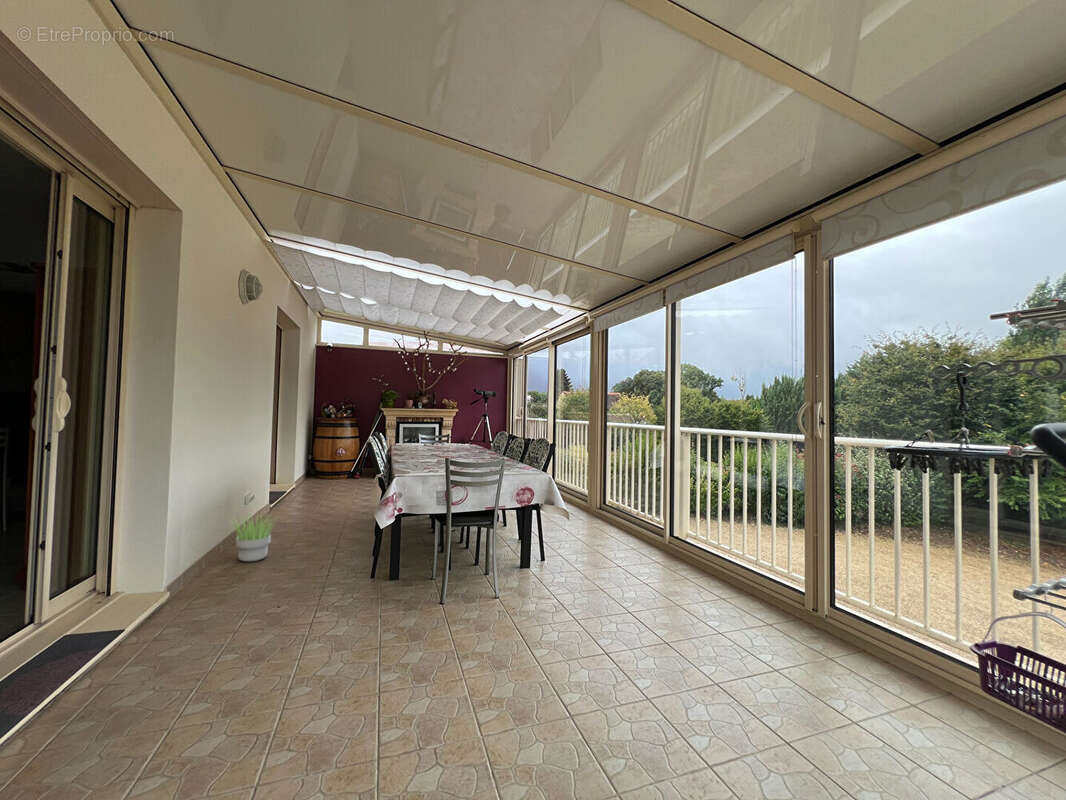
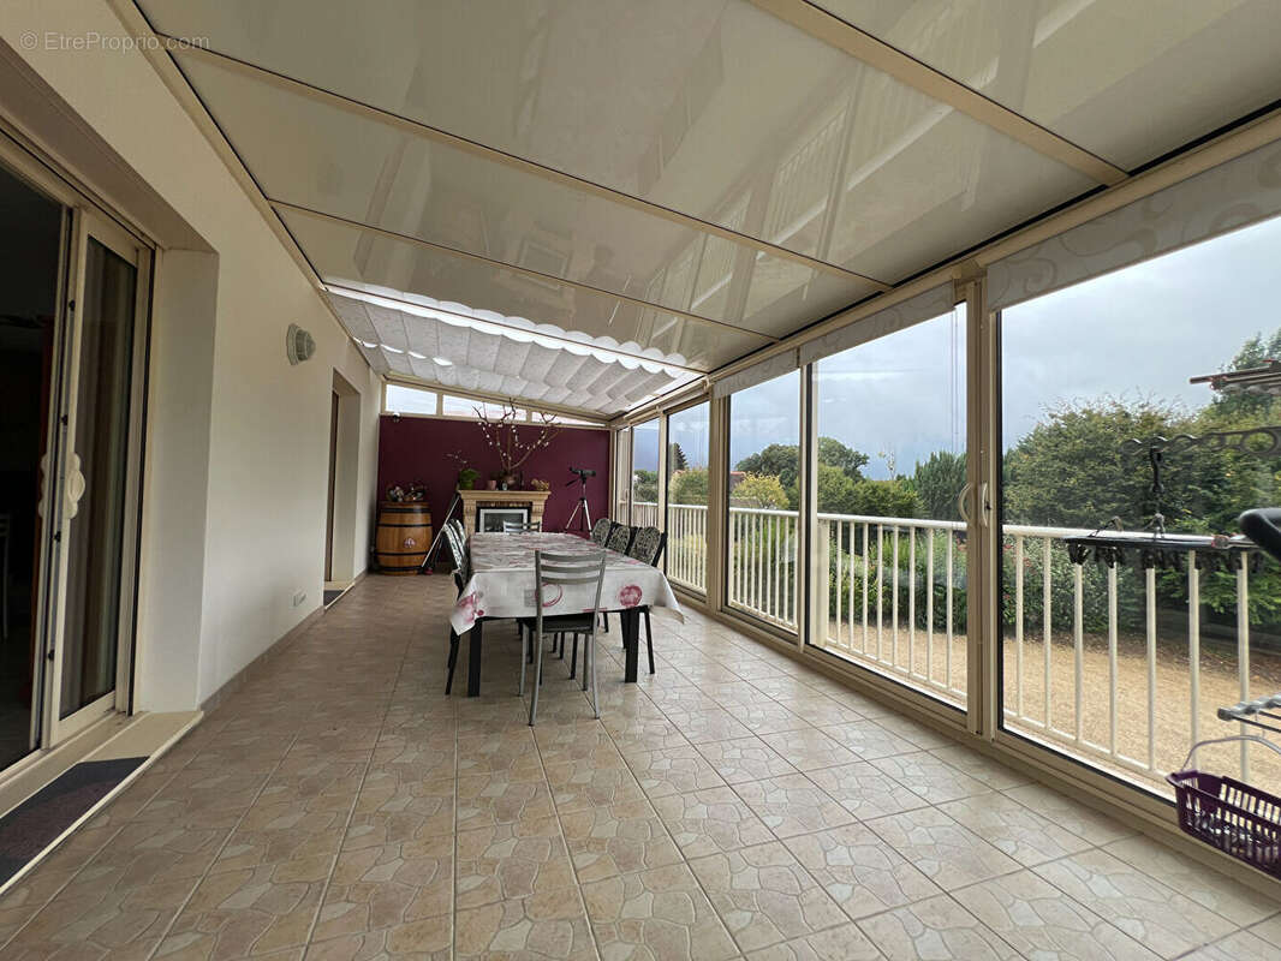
- potted plant [226,511,281,563]
